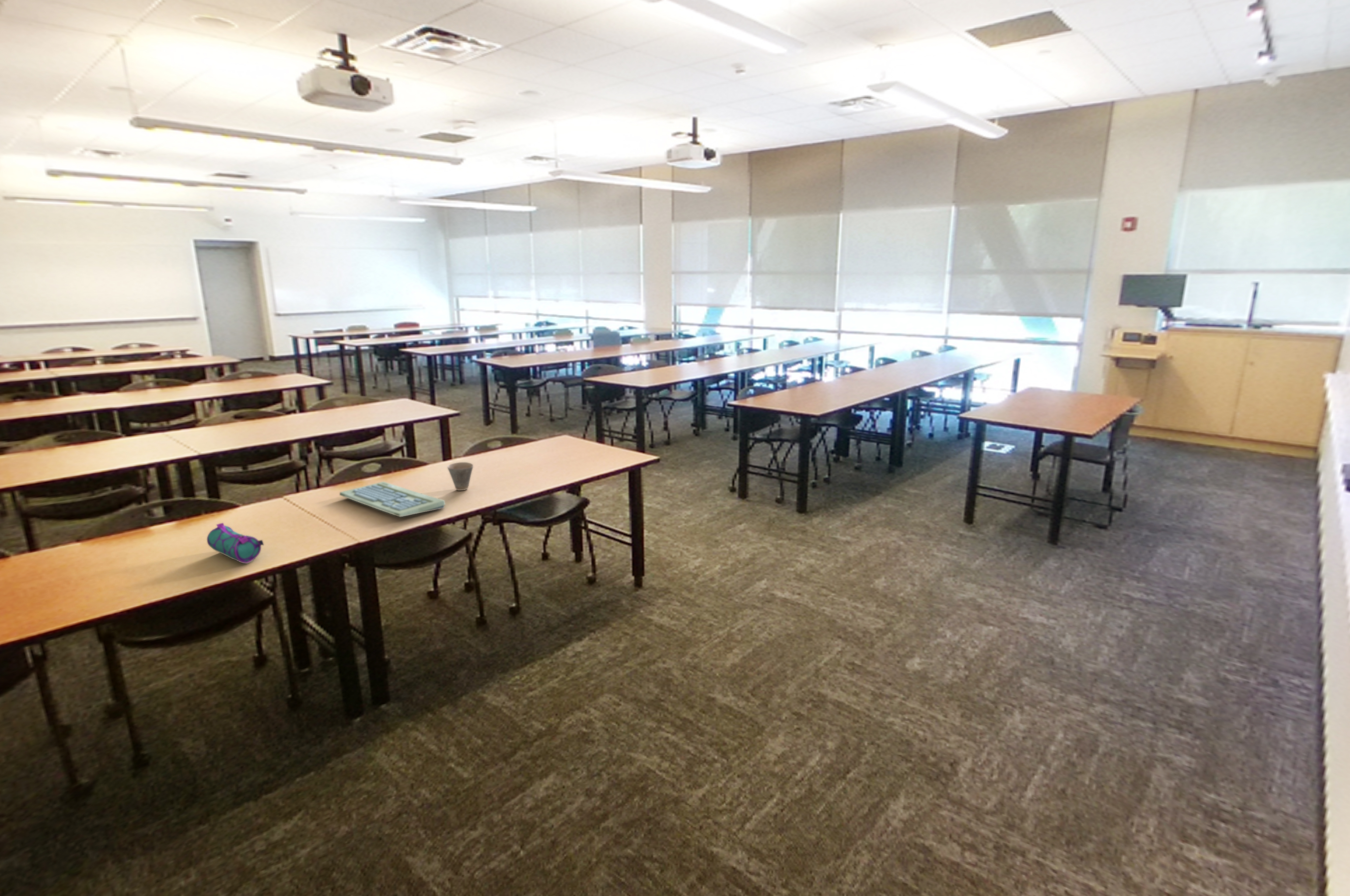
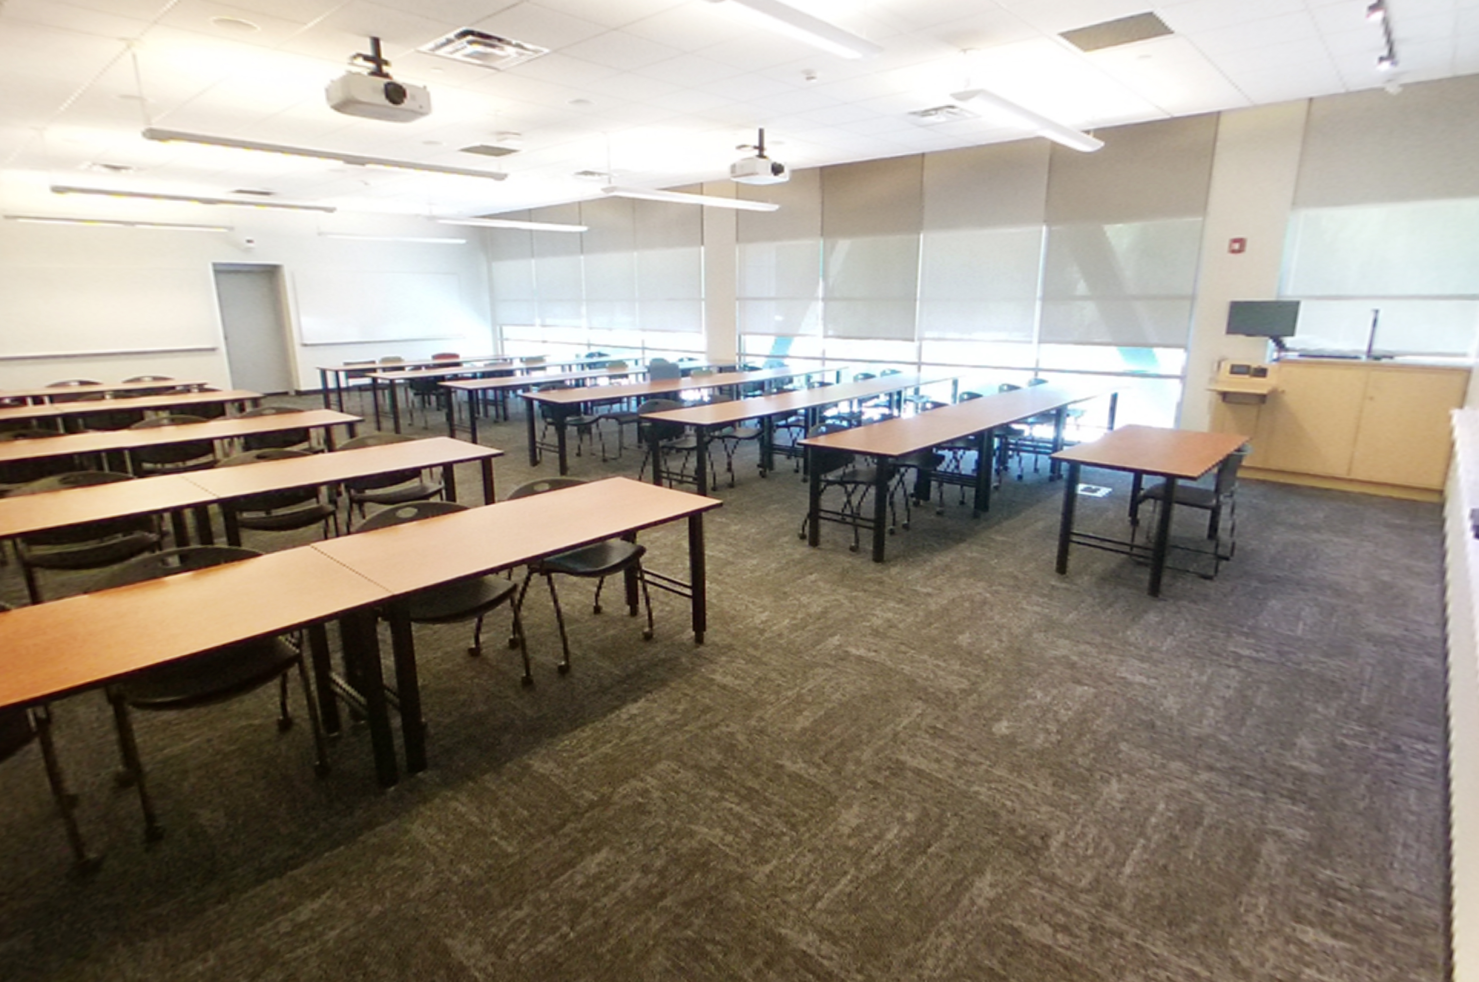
- pencil case [207,522,264,564]
- keyboard [339,481,446,517]
- cup [447,462,474,491]
